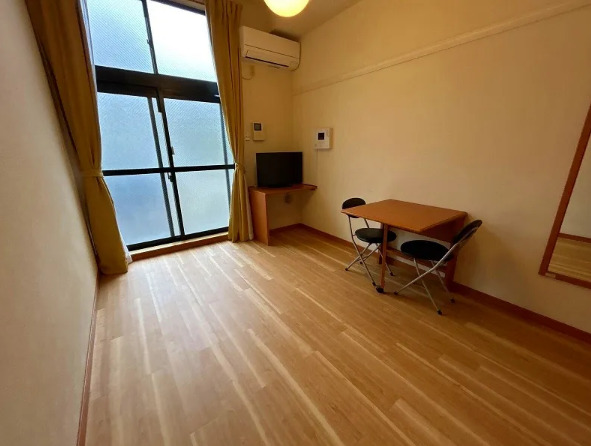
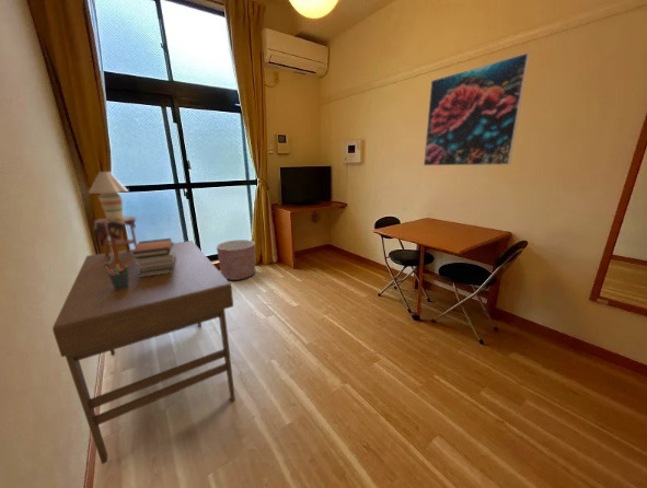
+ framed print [423,51,531,166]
+ planter [216,239,256,281]
+ pen holder [105,264,129,290]
+ desk [51,240,236,465]
+ book stack [131,237,176,277]
+ table lamp [88,171,138,266]
